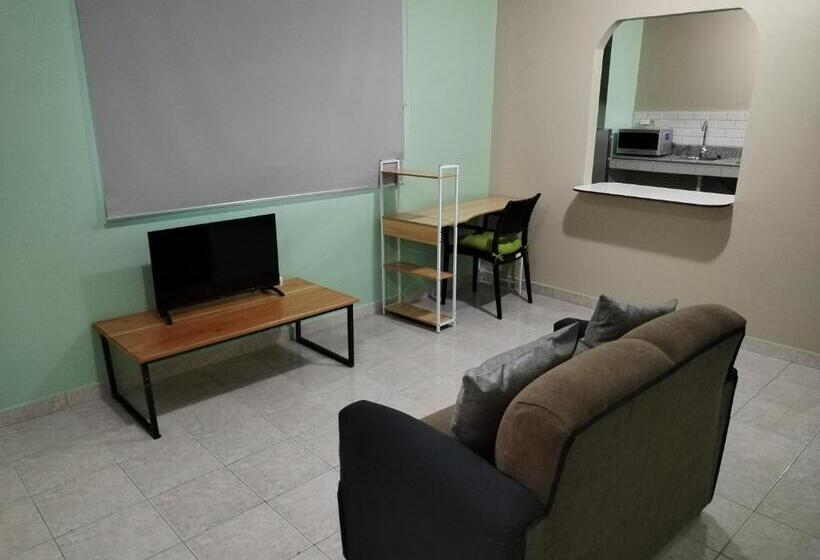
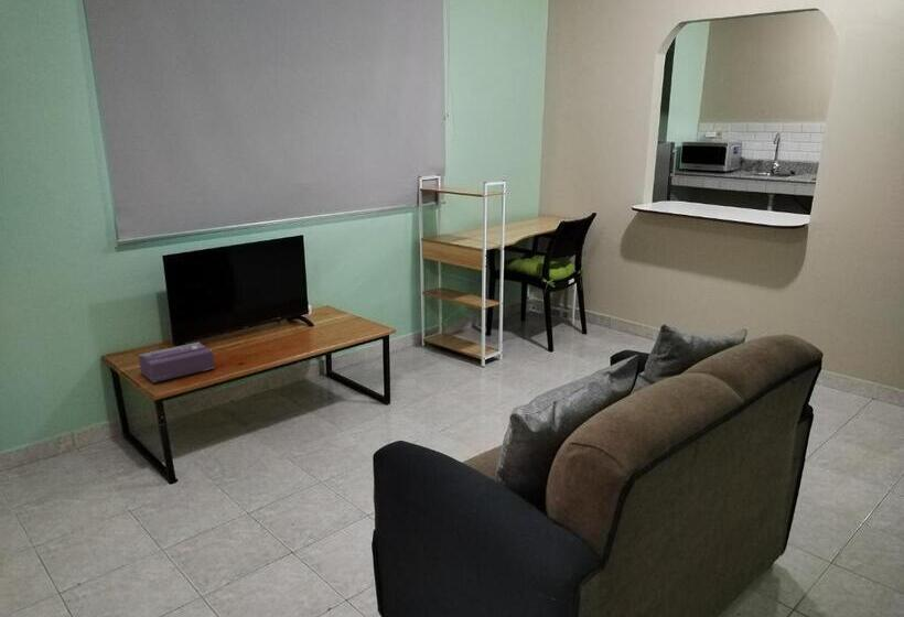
+ tissue box [138,342,215,383]
